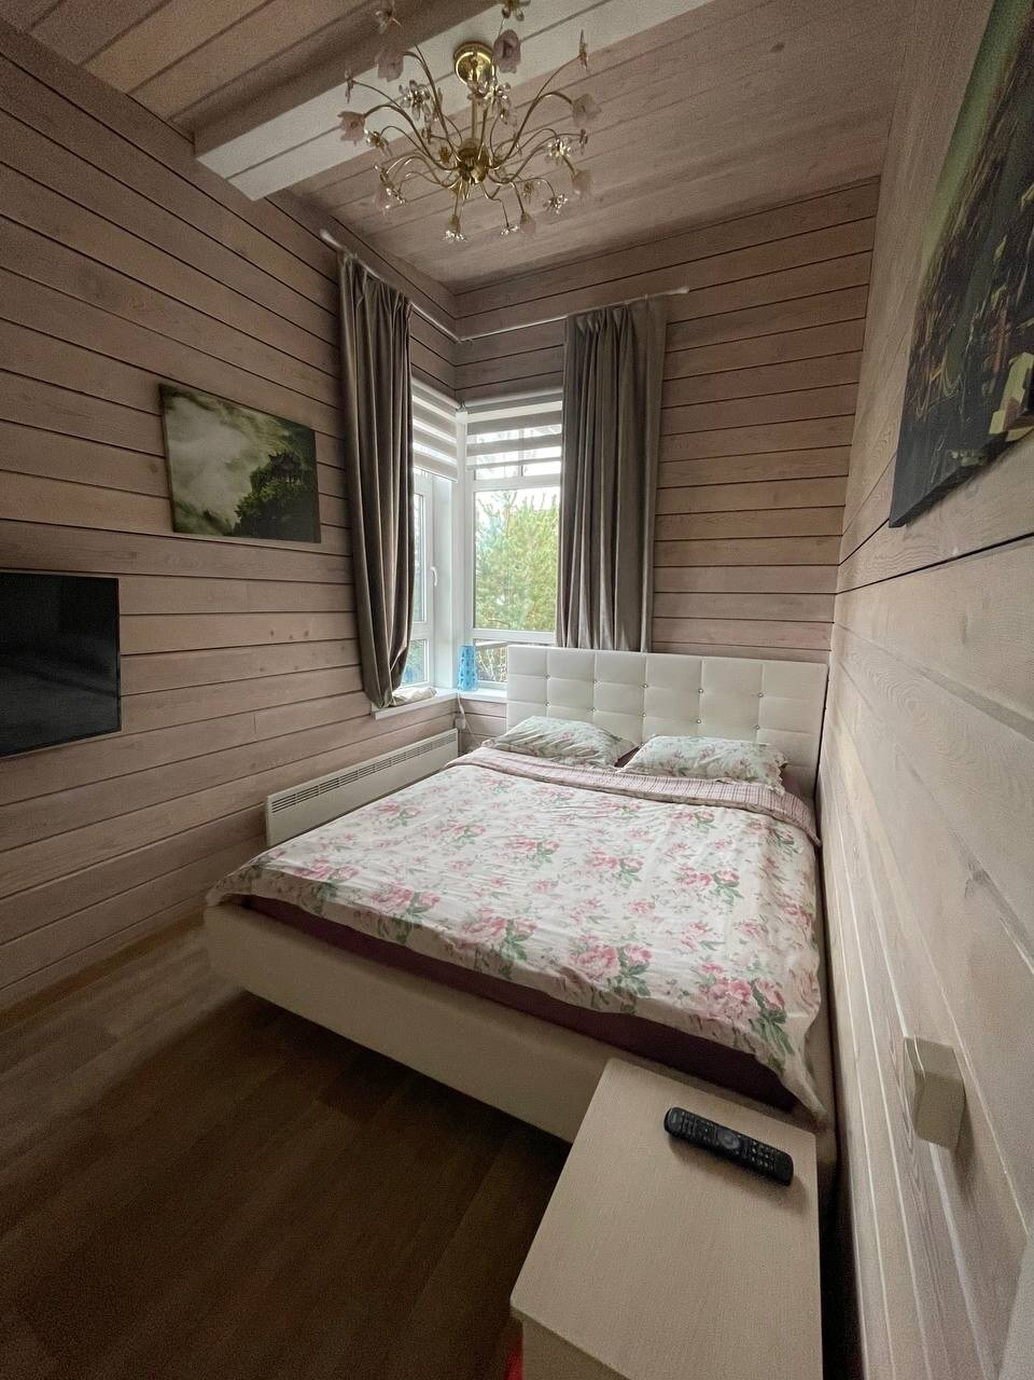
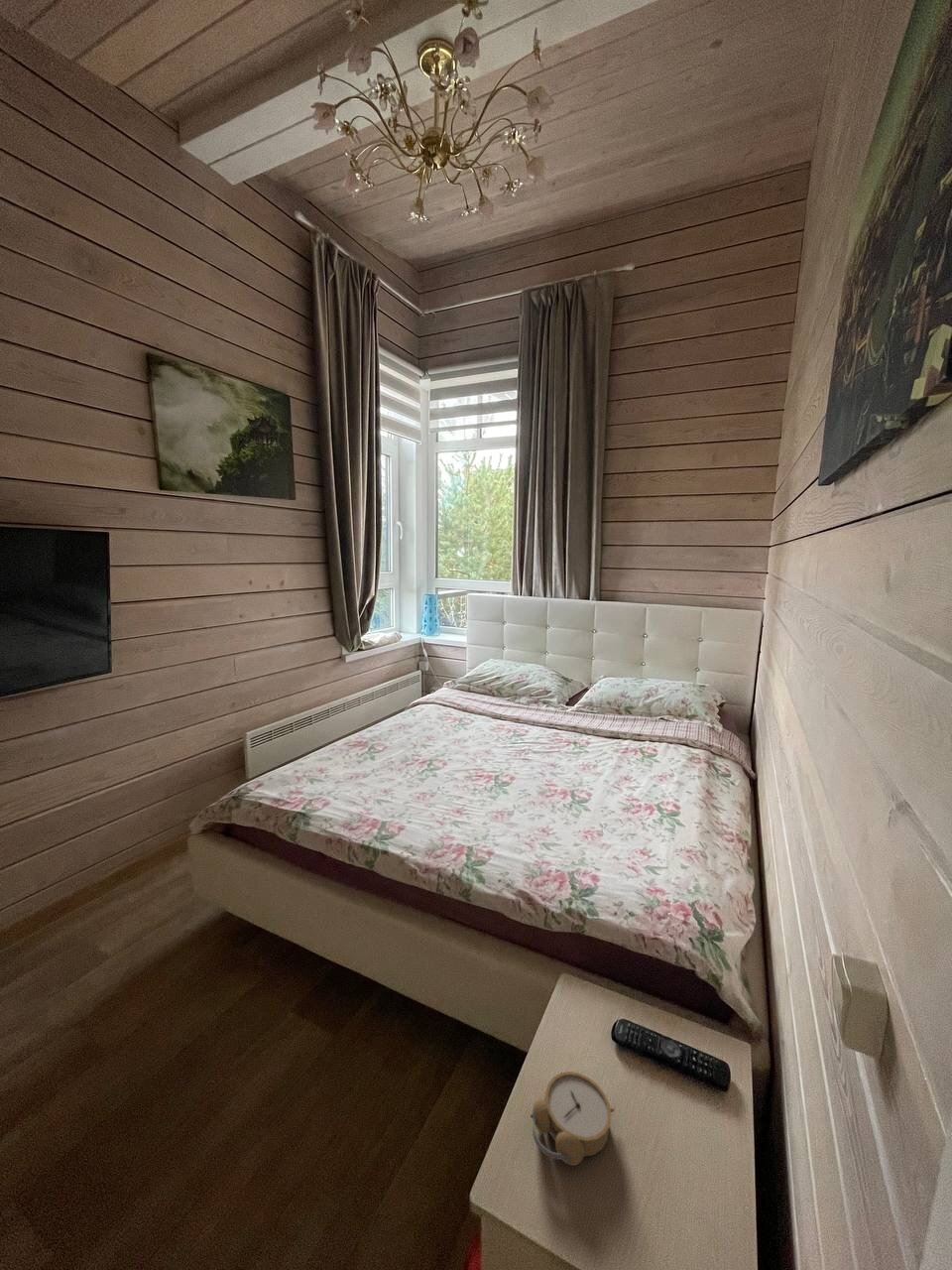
+ alarm clock [530,1071,616,1167]
